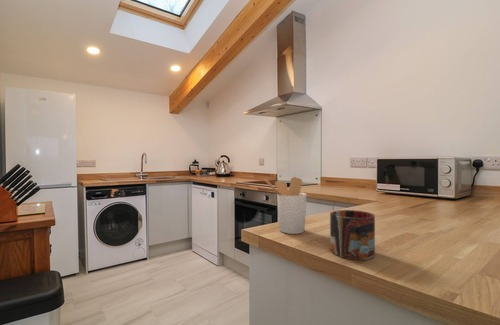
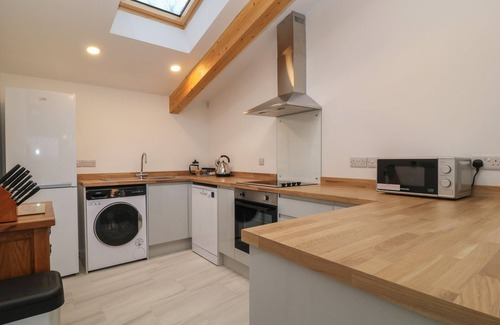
- mug [329,209,376,261]
- utensil holder [263,176,308,235]
